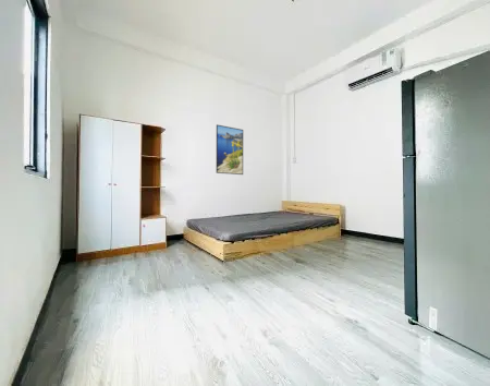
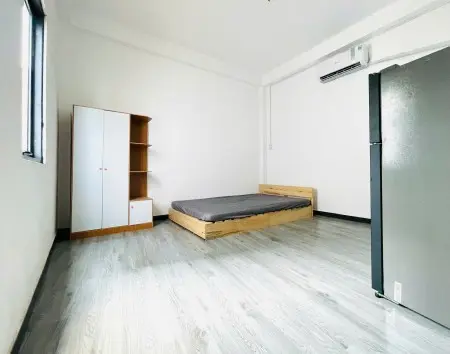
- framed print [216,123,244,176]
